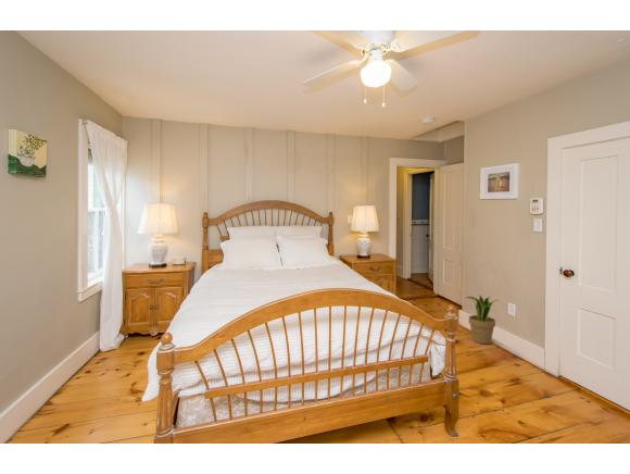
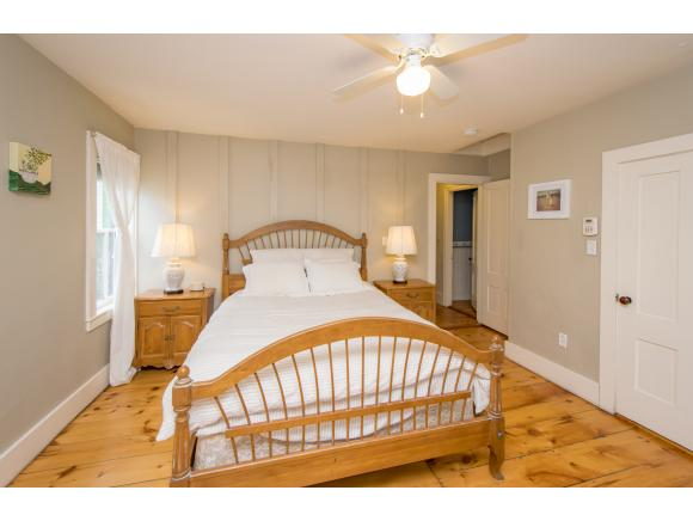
- potted plant [465,294,497,345]
